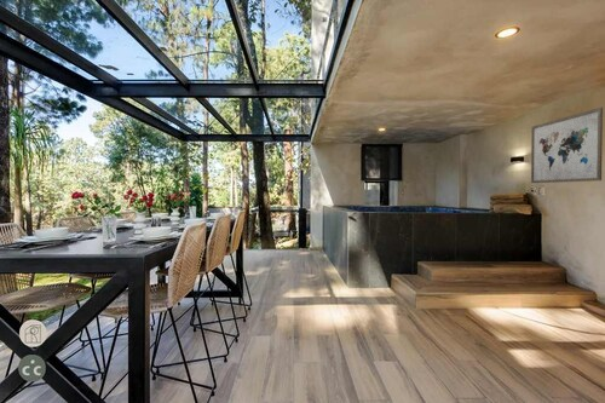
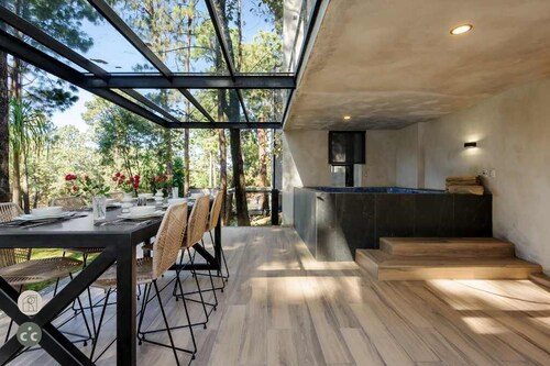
- wall art [530,106,604,184]
